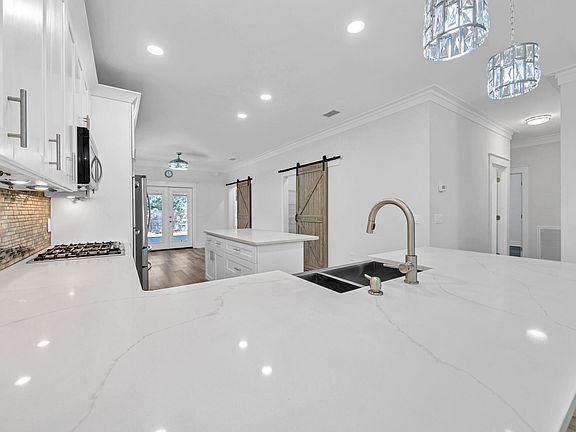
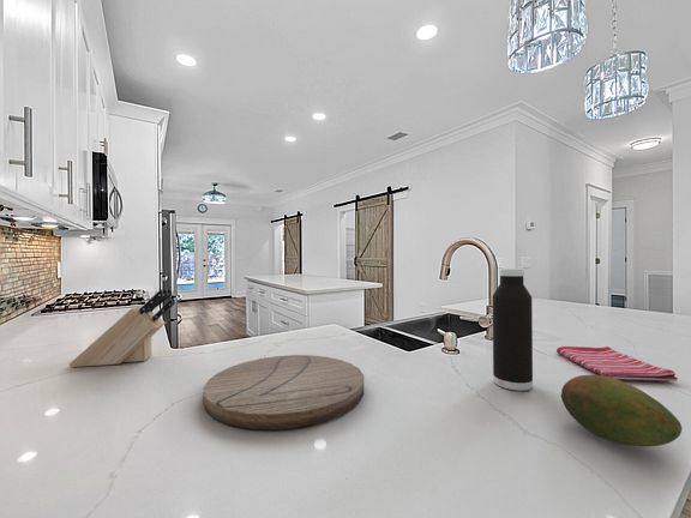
+ water bottle [492,267,534,392]
+ fruit [560,374,683,447]
+ cutting board [203,354,365,430]
+ dish towel [555,345,679,383]
+ knife block [68,288,176,368]
